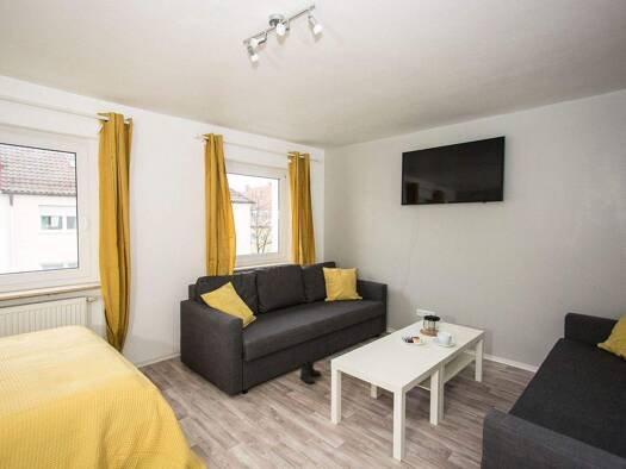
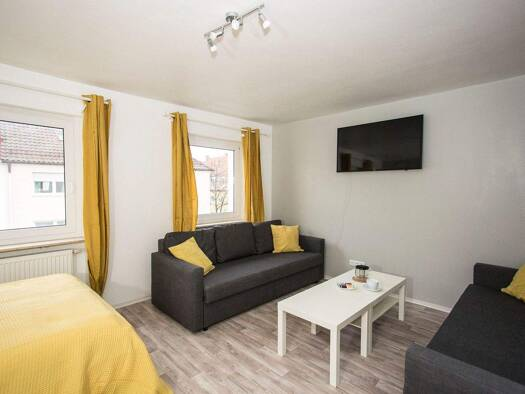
- boots [299,361,322,384]
